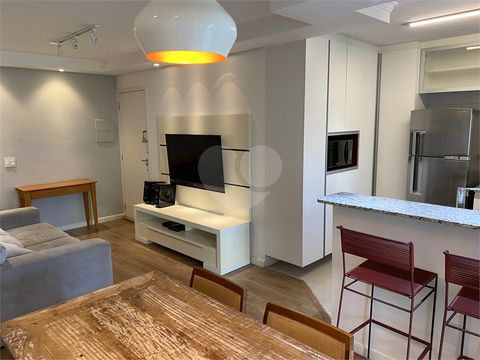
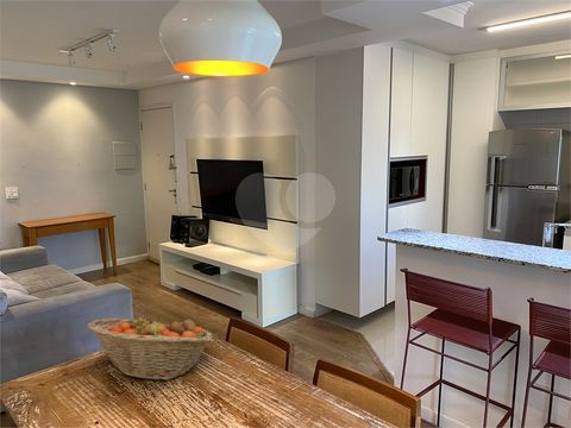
+ fruit basket [86,314,213,382]
